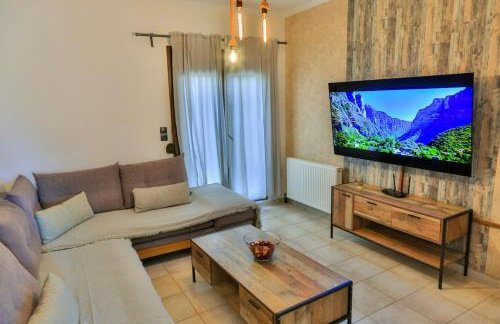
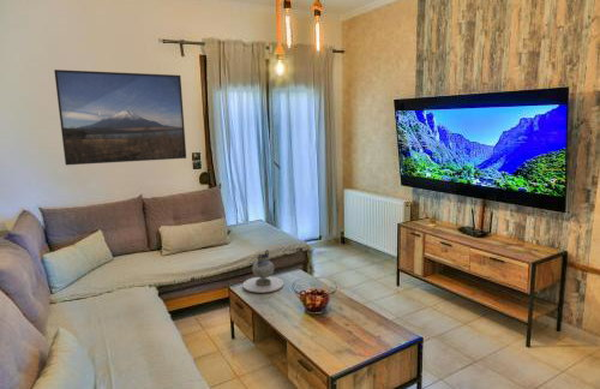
+ decorative vase [241,249,284,294]
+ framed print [53,68,187,166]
